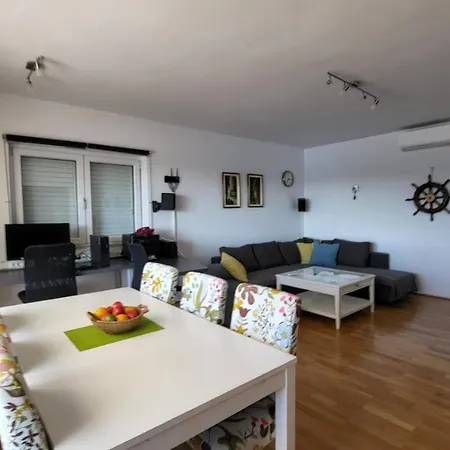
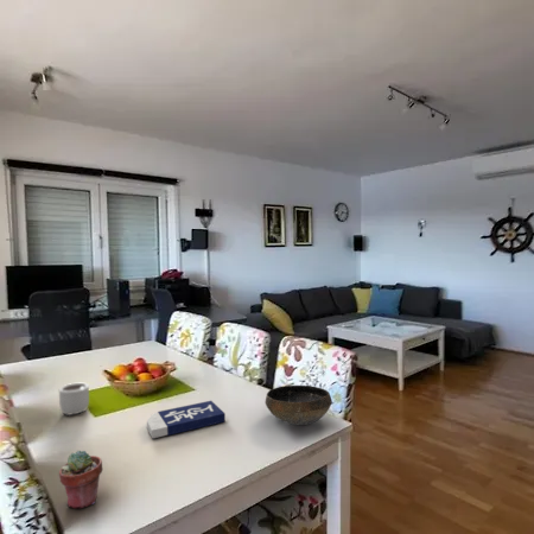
+ mug [58,382,90,417]
+ book [146,400,227,439]
+ potted succulent [58,450,104,509]
+ bowl [265,384,333,426]
